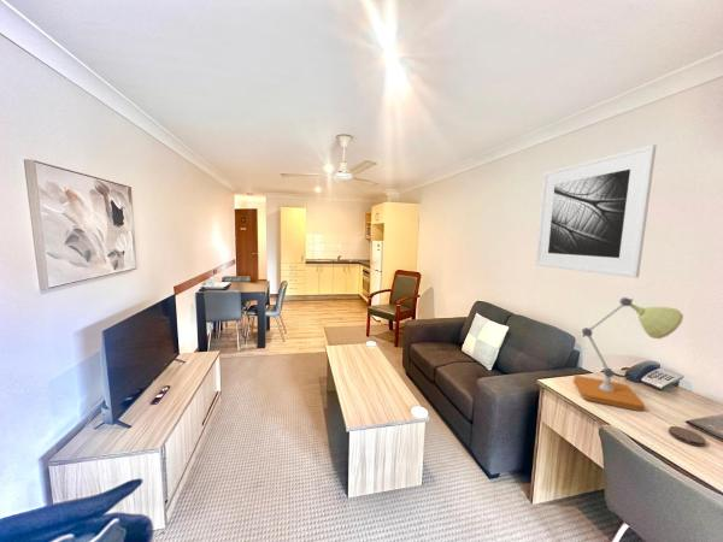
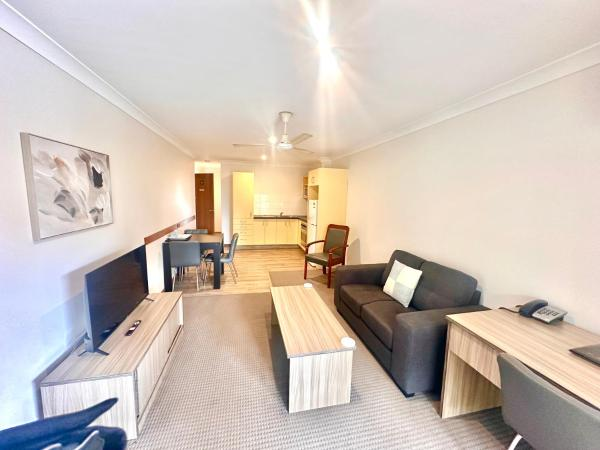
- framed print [534,143,658,279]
- desk lamp [572,296,684,412]
- coaster [668,425,707,447]
